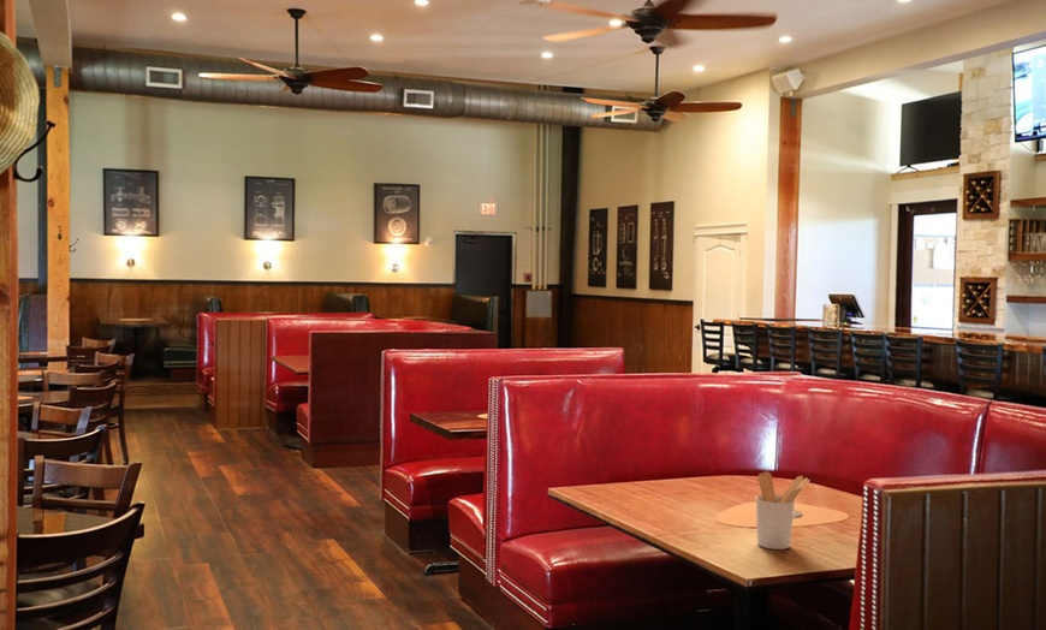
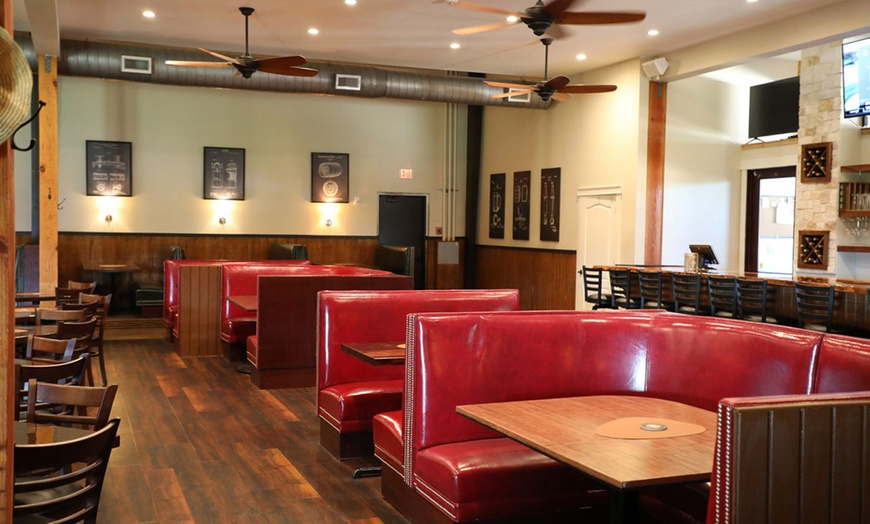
- utensil holder [755,470,812,551]
